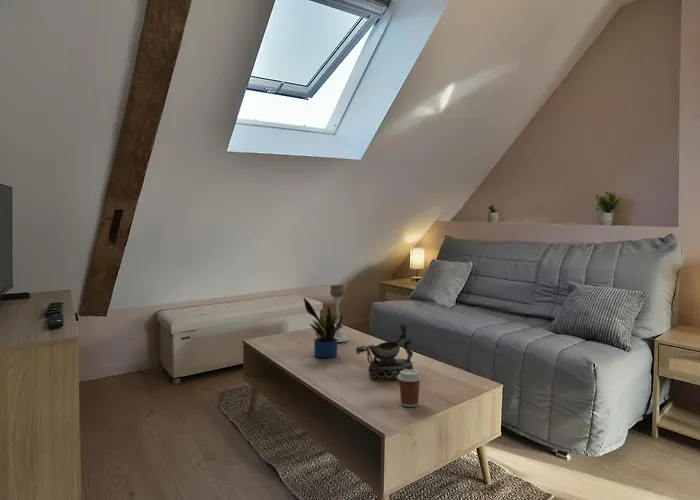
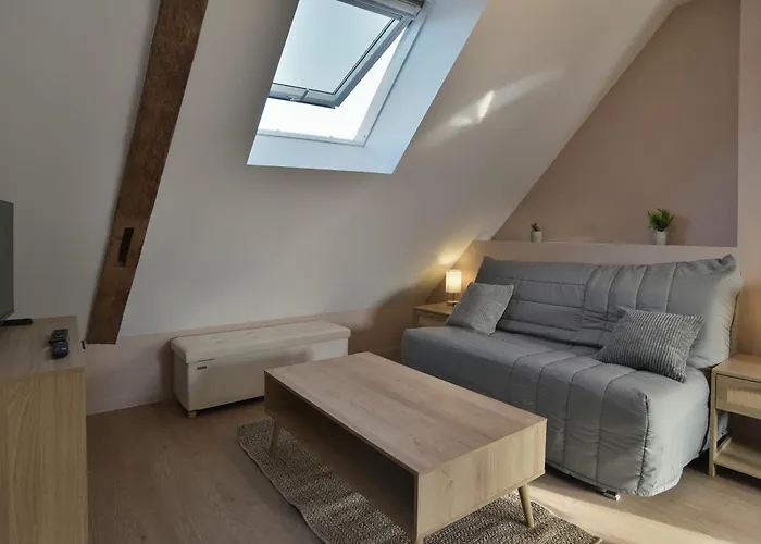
- candle holder [329,284,350,343]
- potted plant [303,297,344,359]
- coffee cup [396,369,422,408]
- decorative bowl [355,321,414,380]
